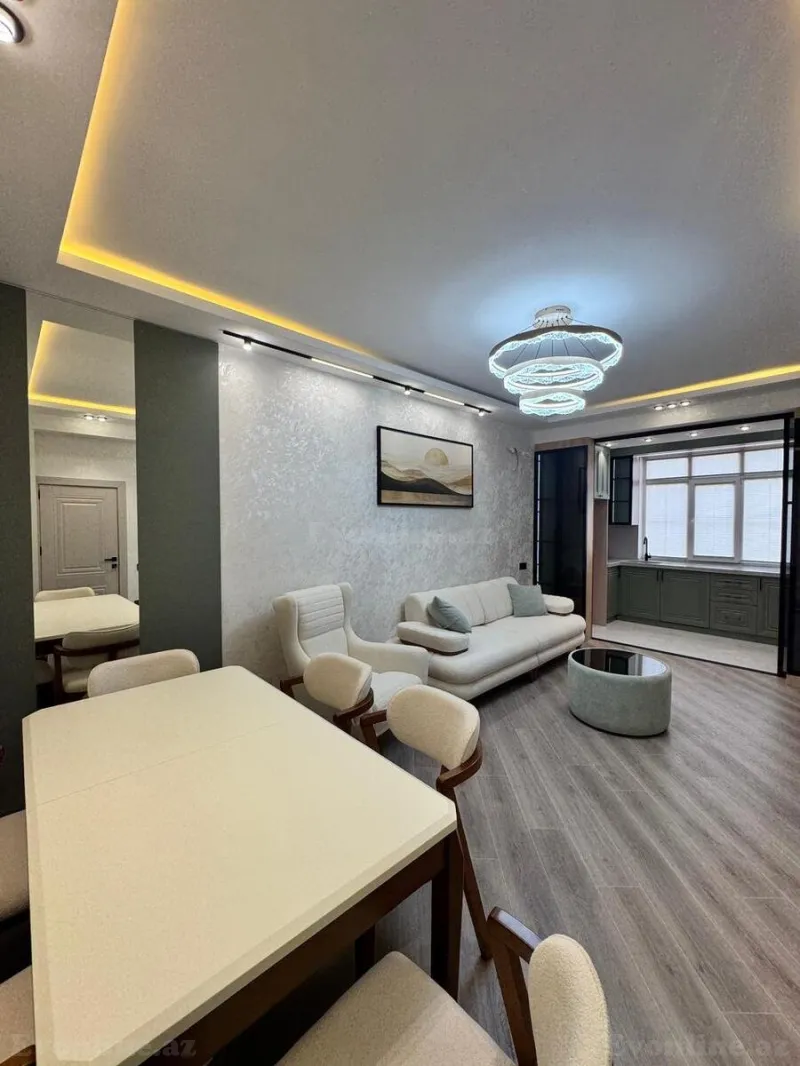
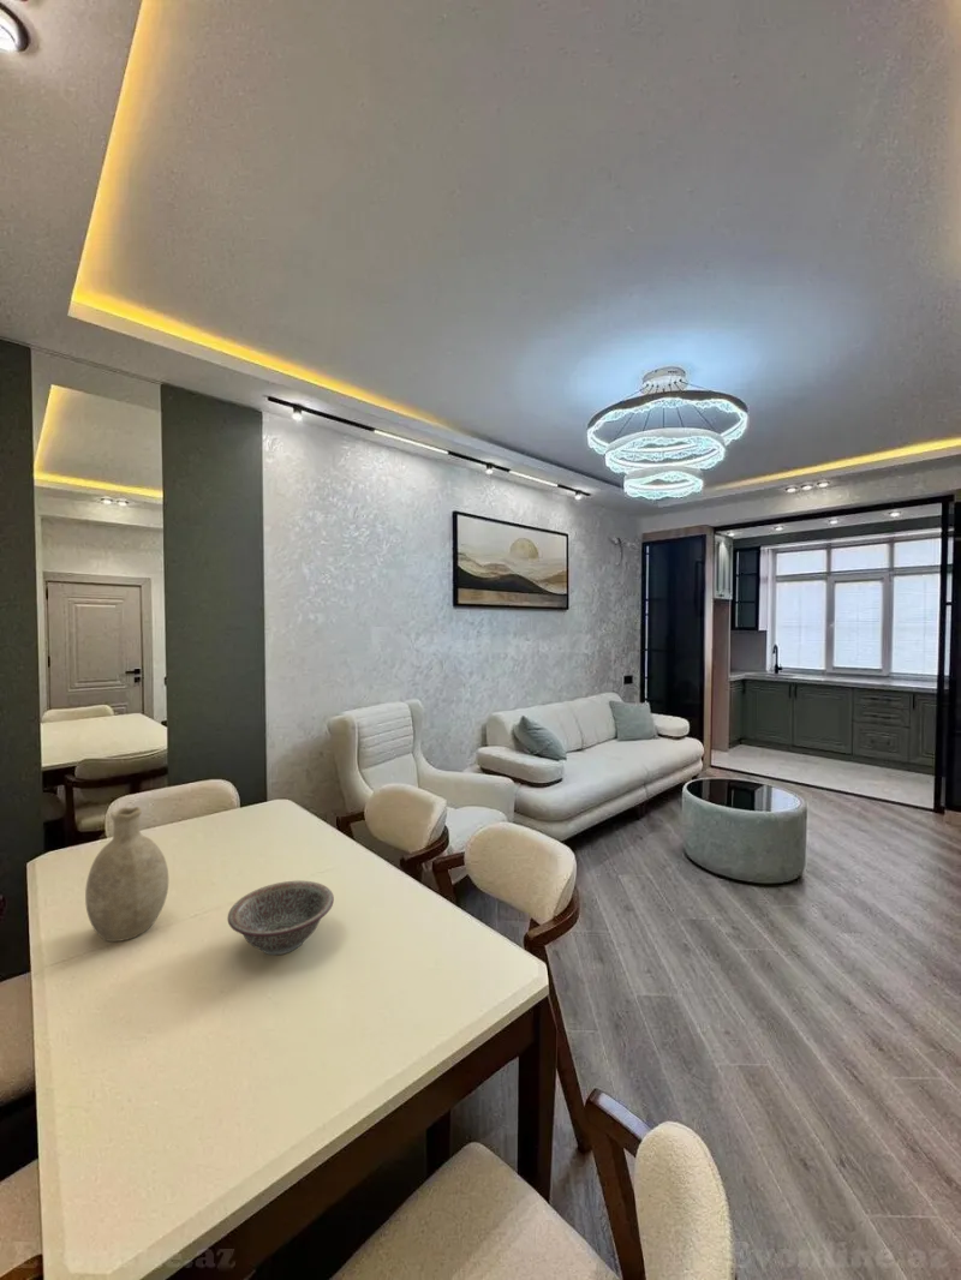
+ decorative bowl [227,880,335,956]
+ decorative vase [84,806,169,943]
